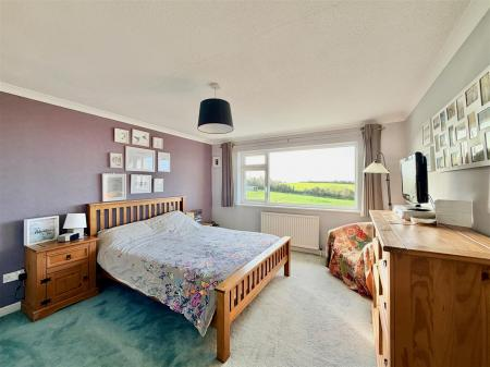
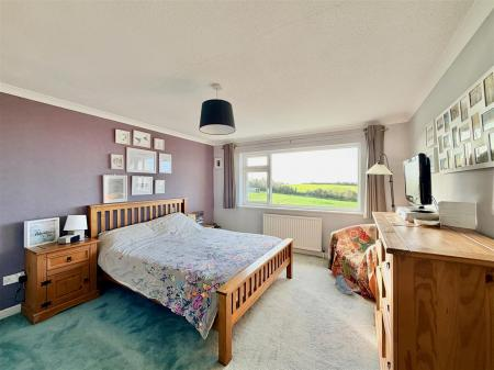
+ shoe [334,274,355,295]
